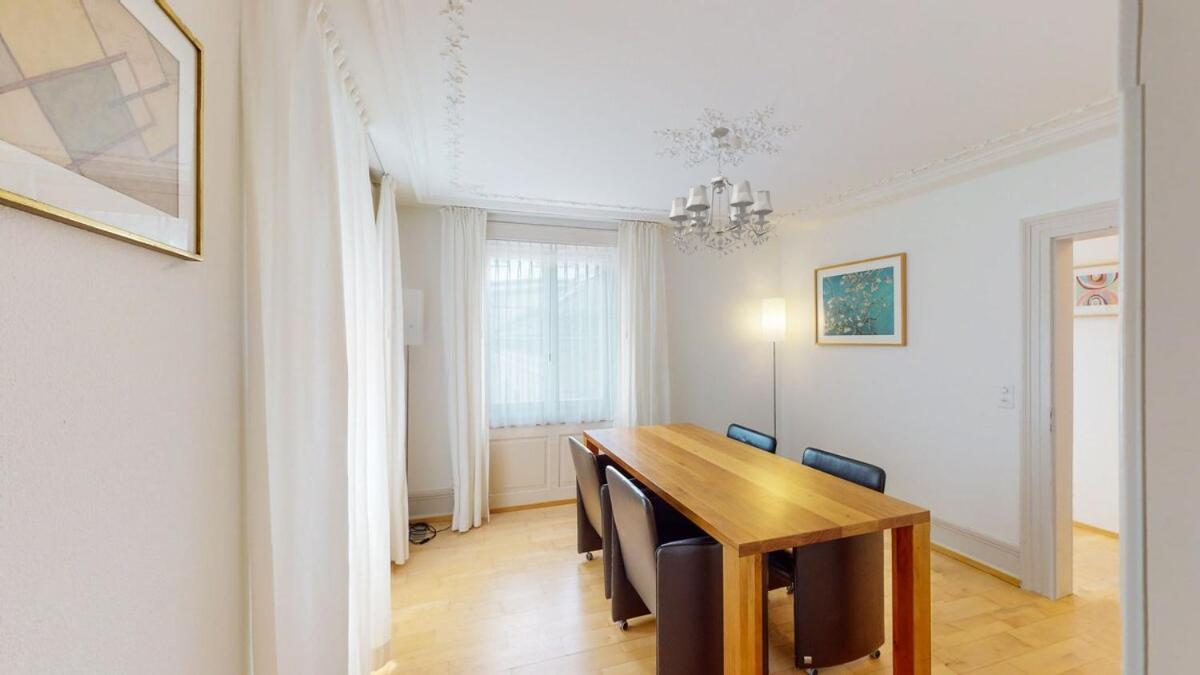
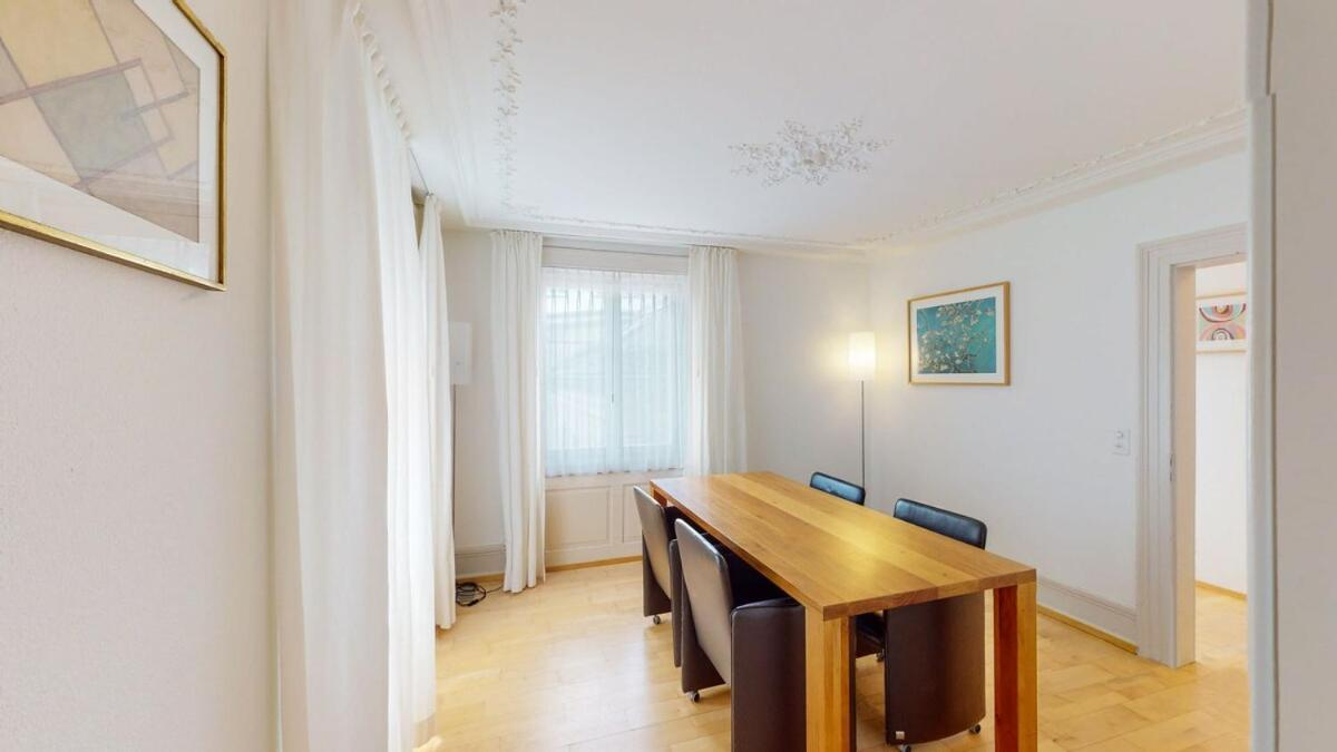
- chandelier [662,127,781,258]
